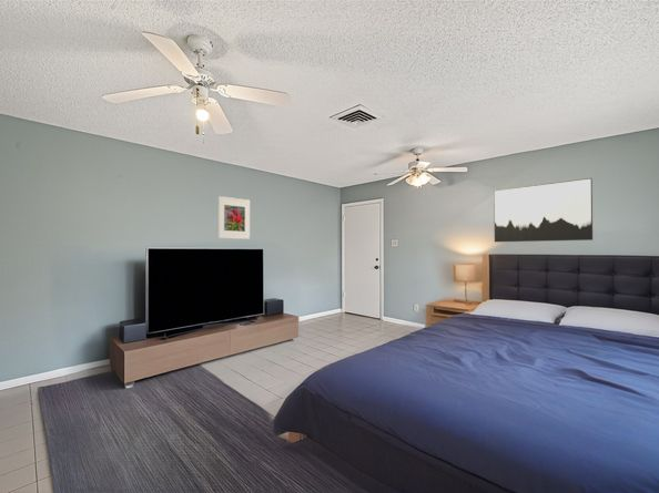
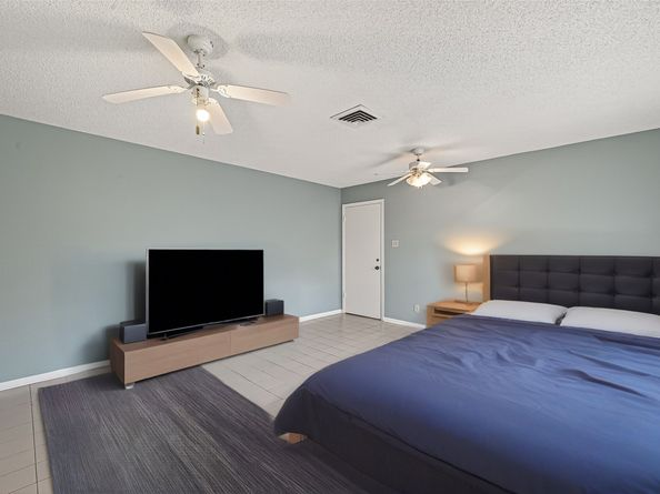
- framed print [217,195,251,240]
- wall art [493,177,594,243]
